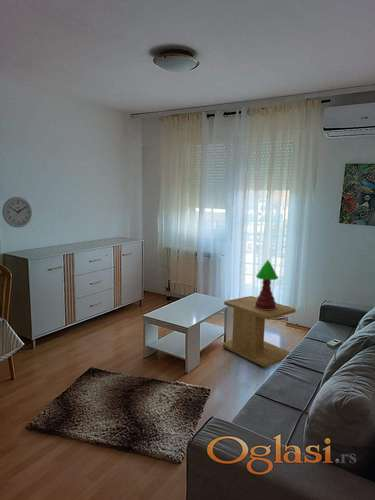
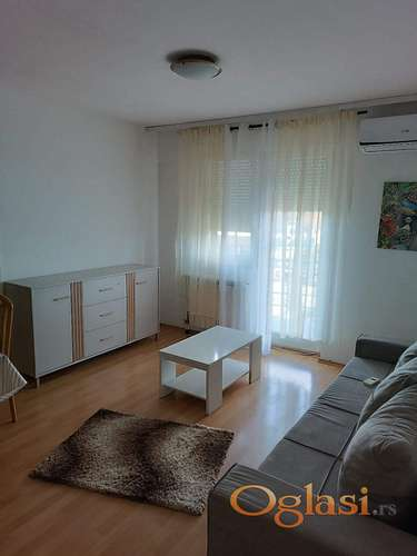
- table lamp [255,259,279,310]
- wall clock [1,196,33,228]
- side table [222,295,297,368]
